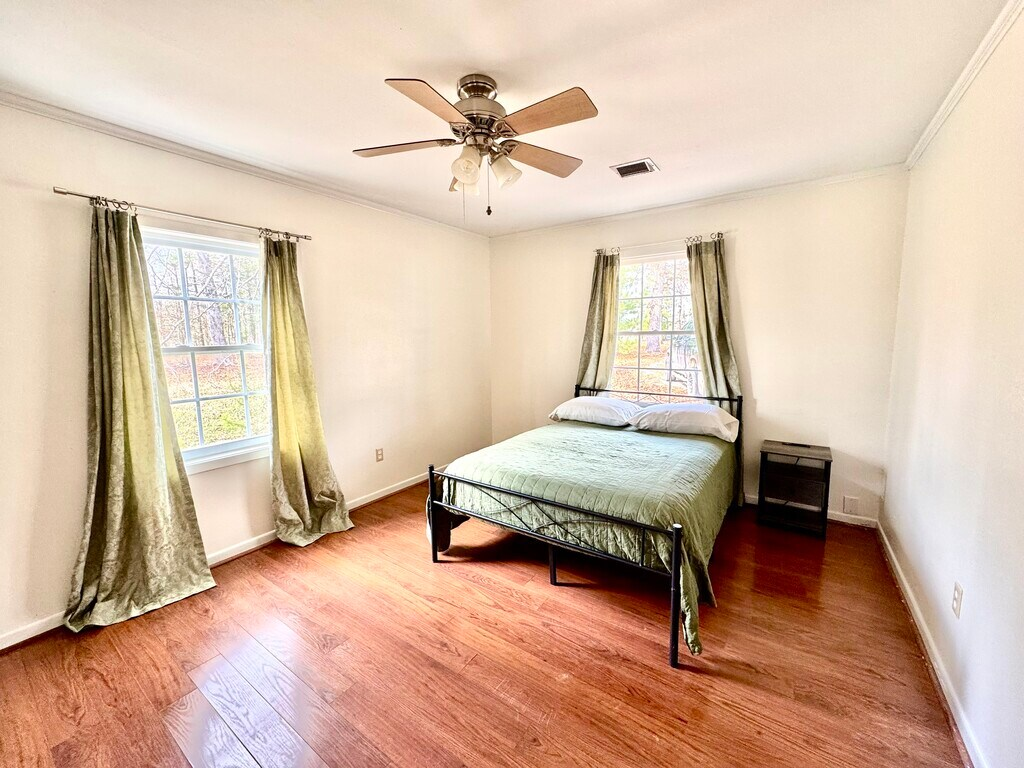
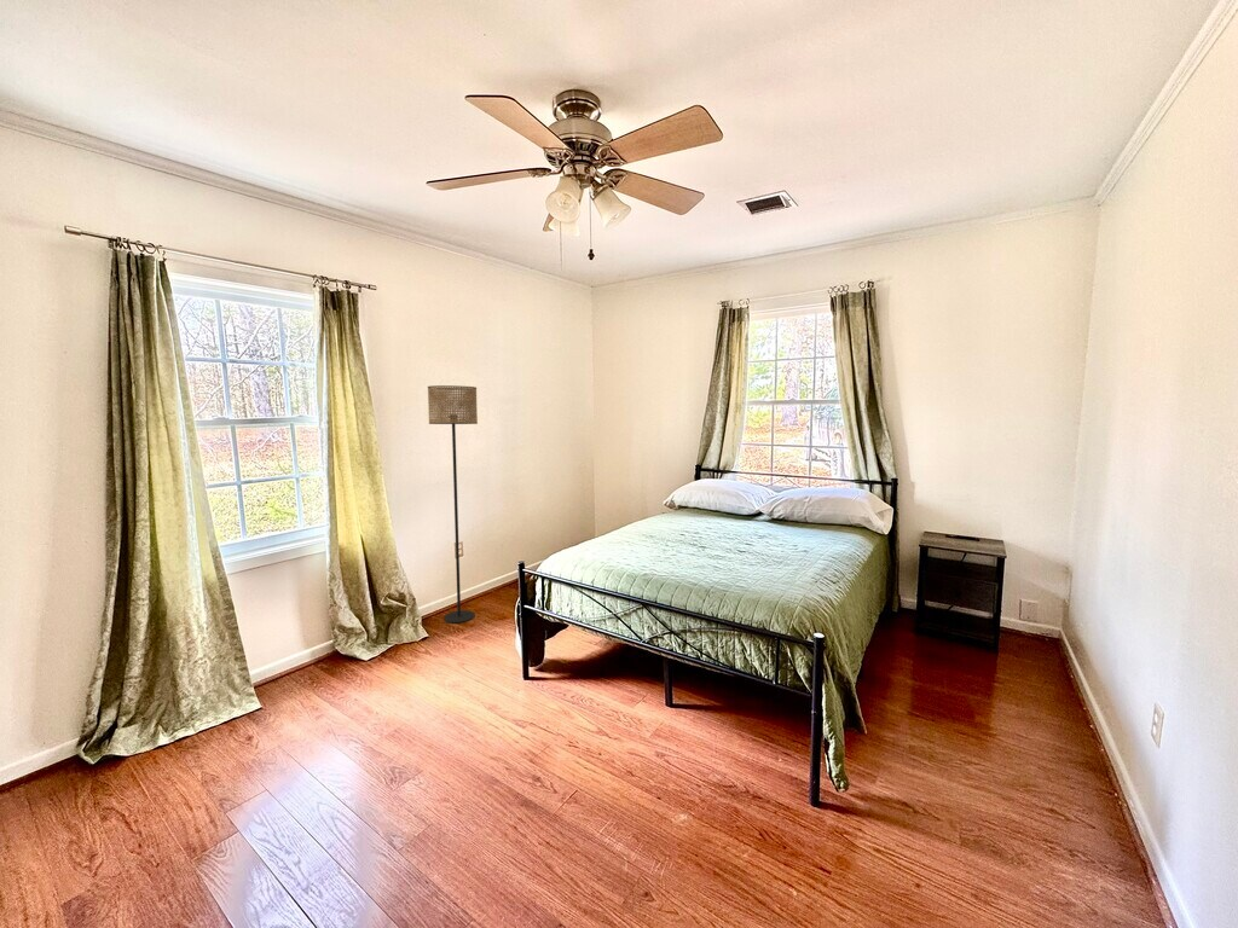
+ floor lamp [427,384,479,625]
